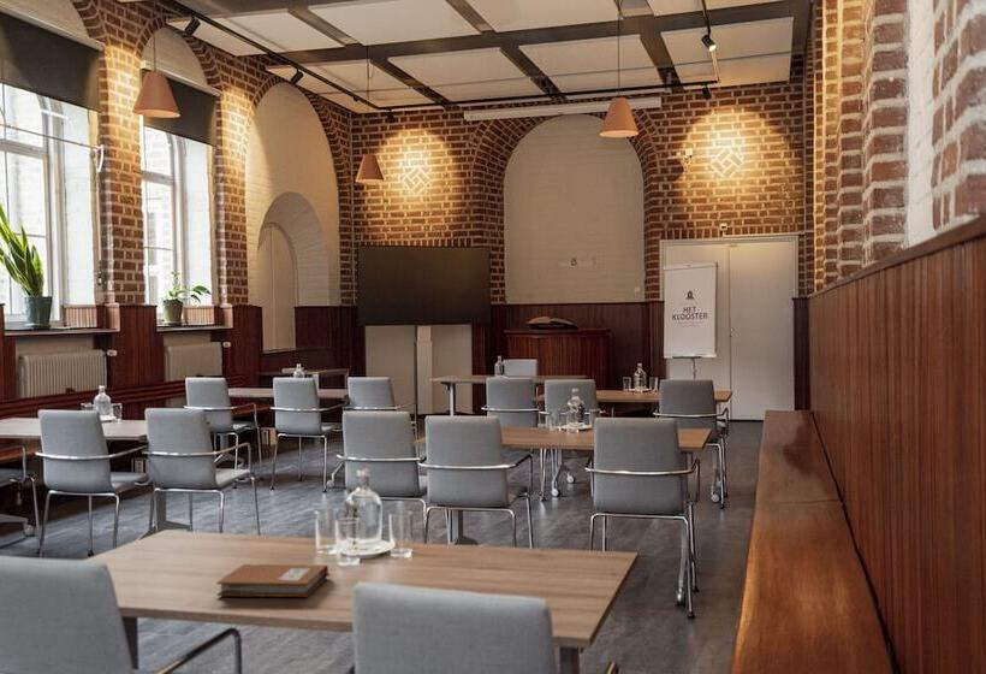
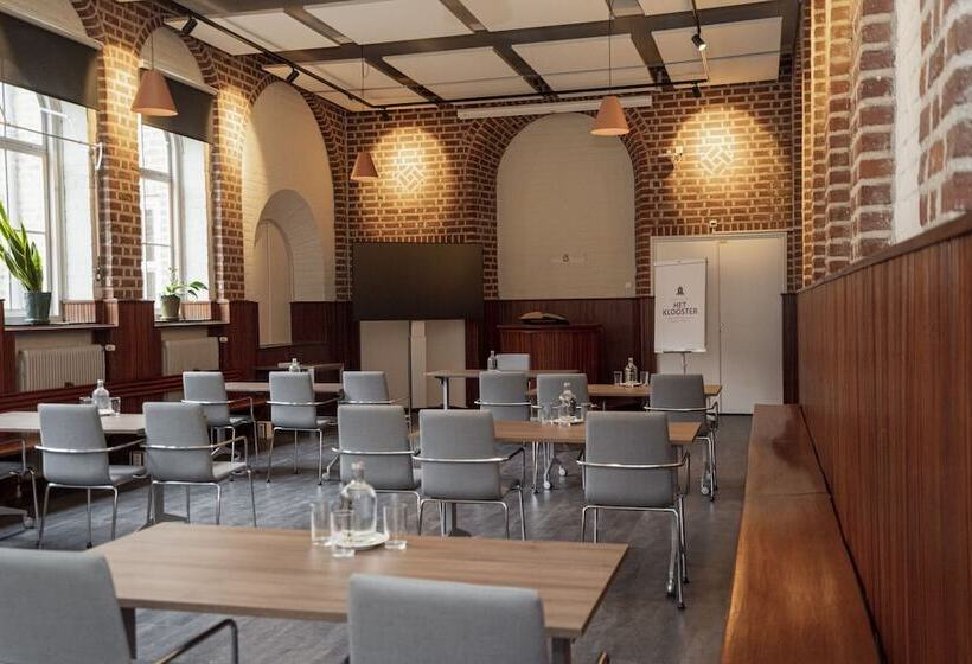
- notebook [215,563,332,598]
